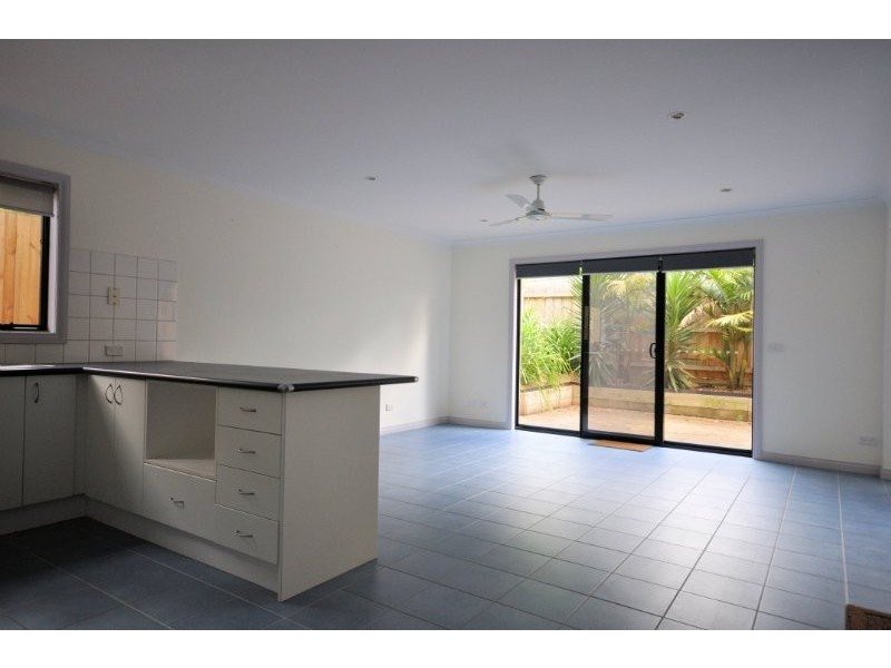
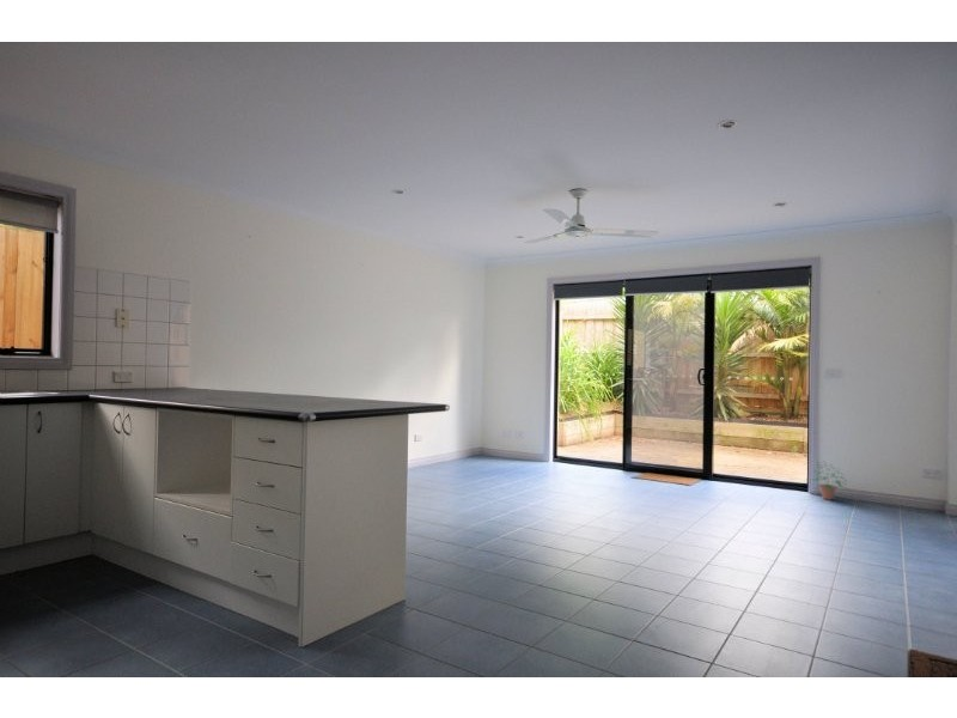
+ potted plant [804,462,854,501]
